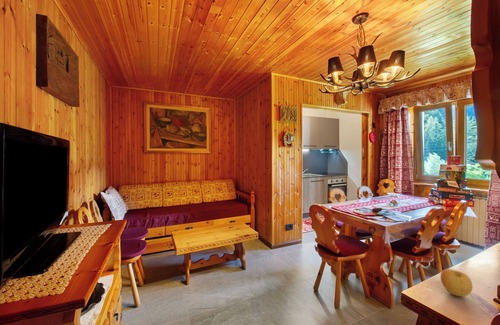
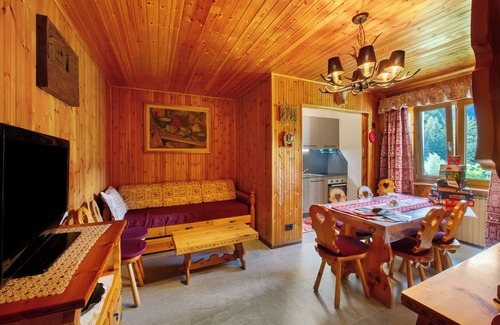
- apple [440,268,473,298]
